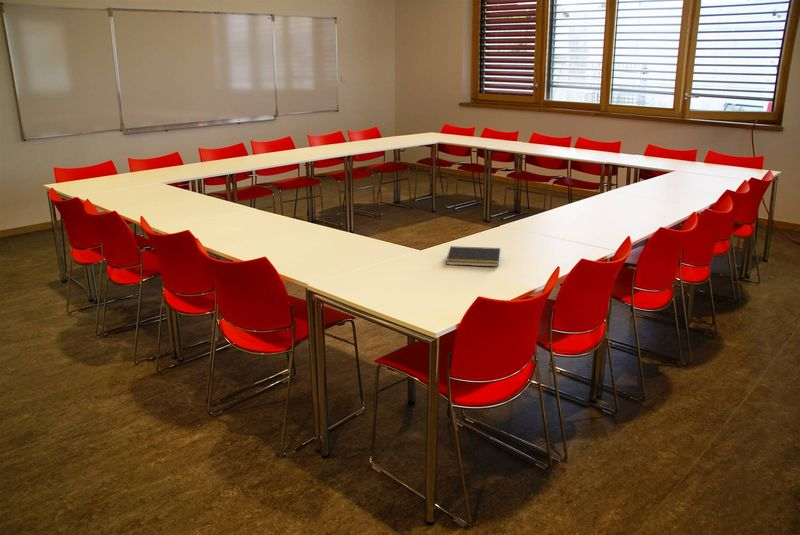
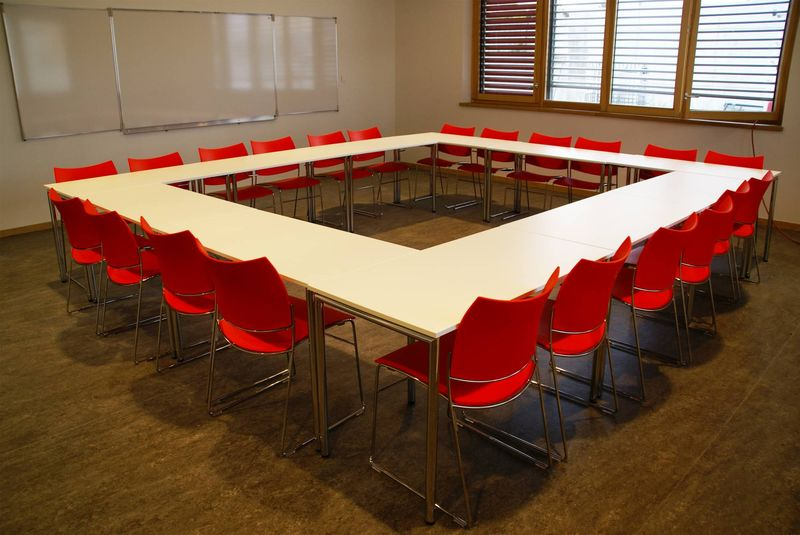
- notepad [445,245,501,268]
